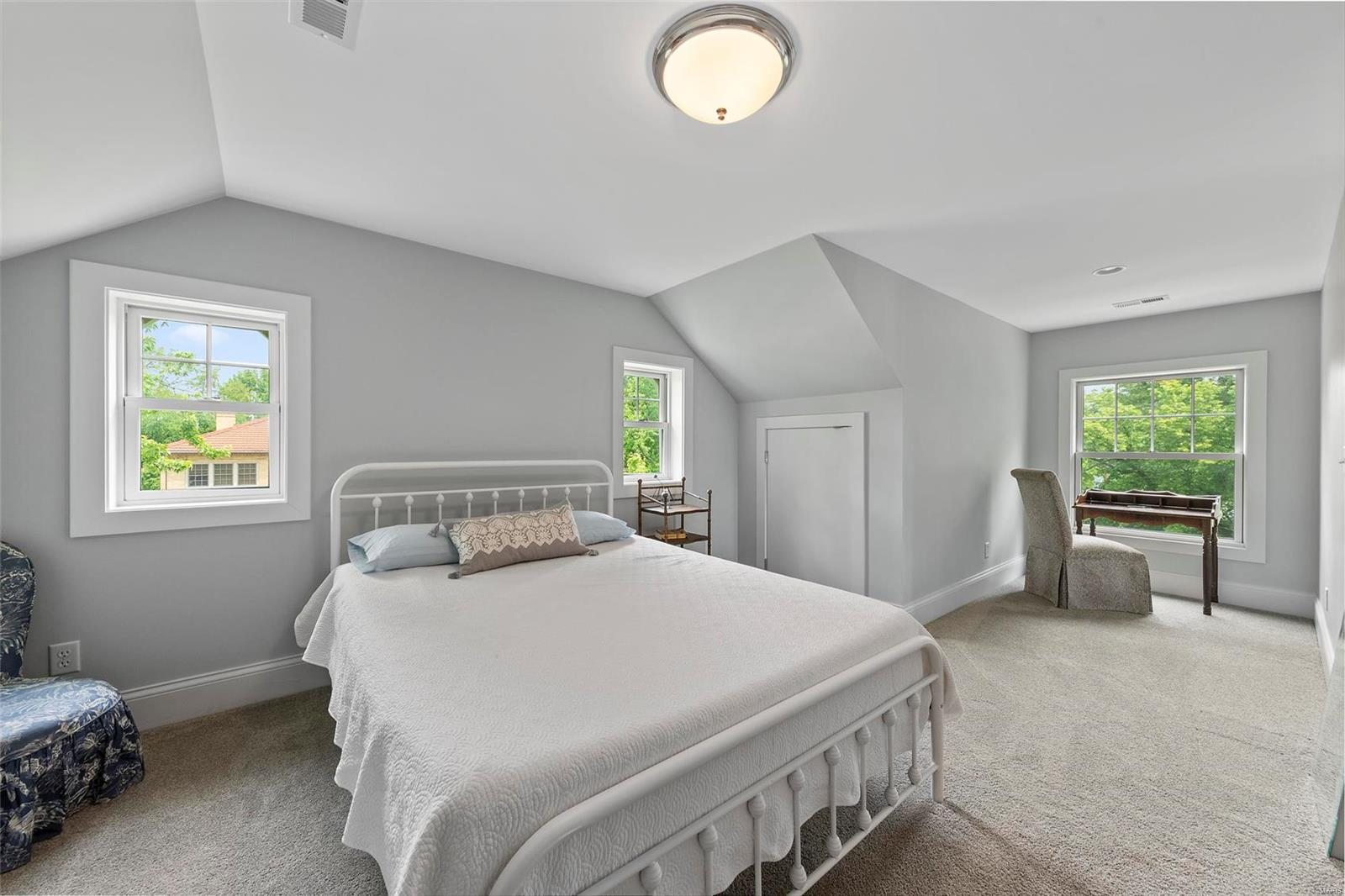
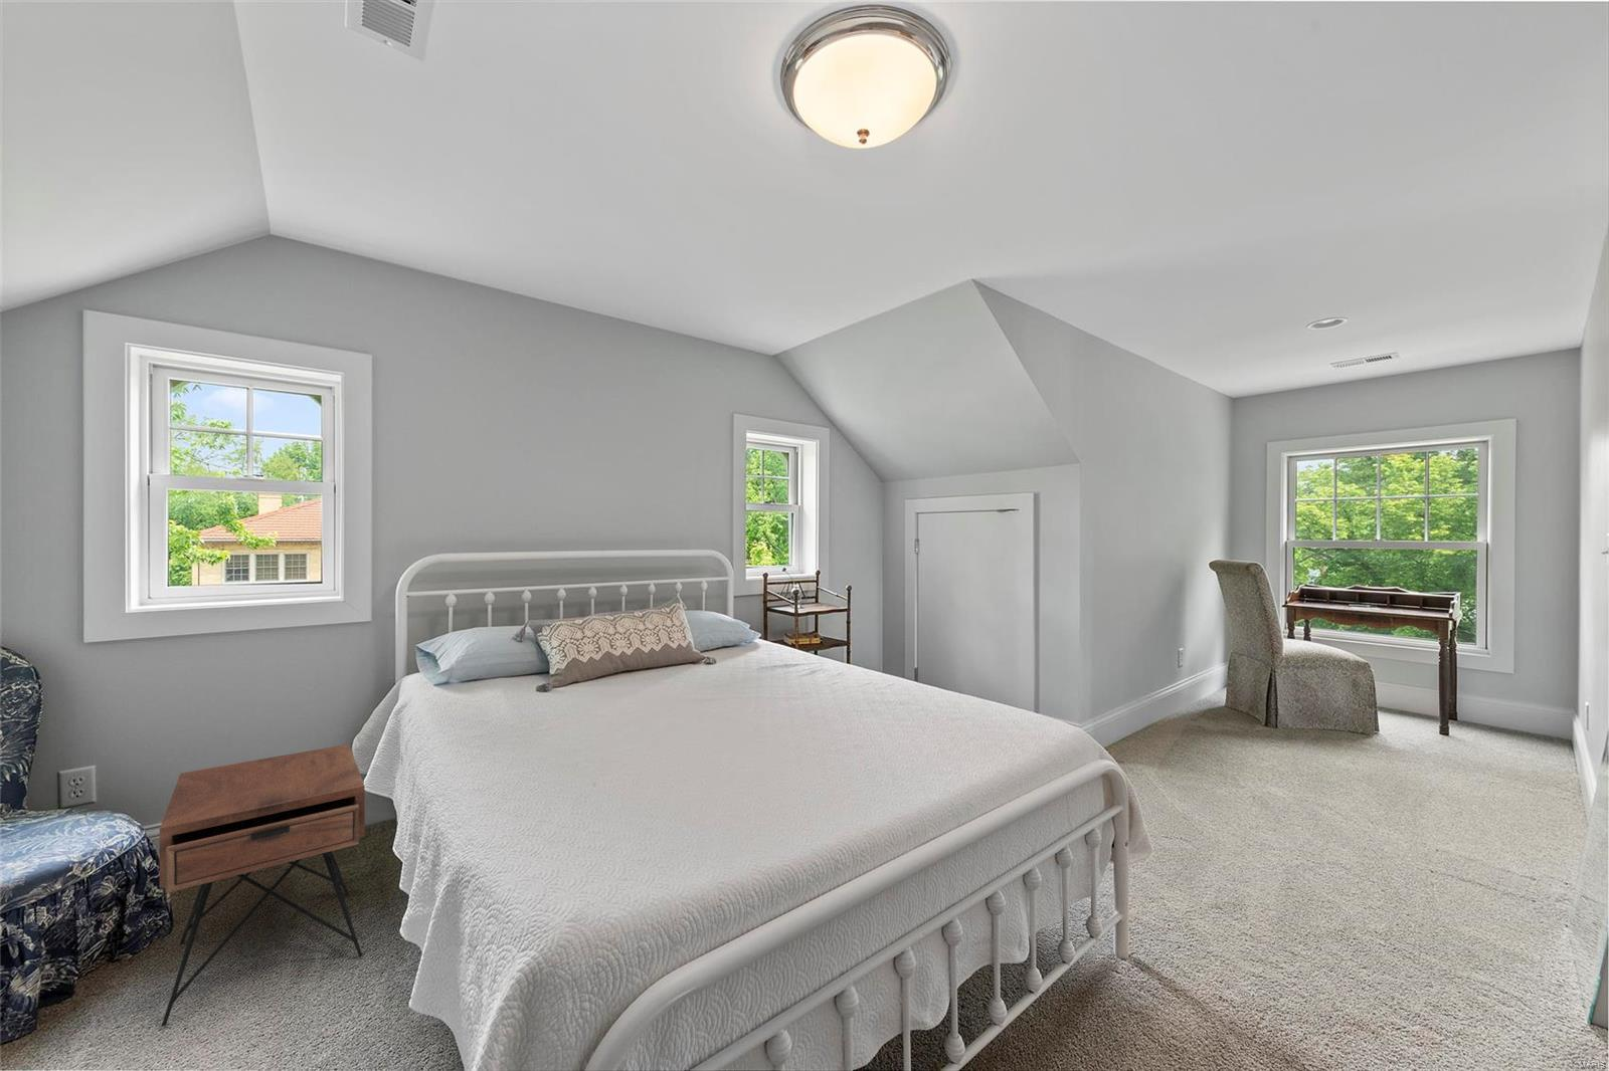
+ nightstand [159,743,366,1027]
